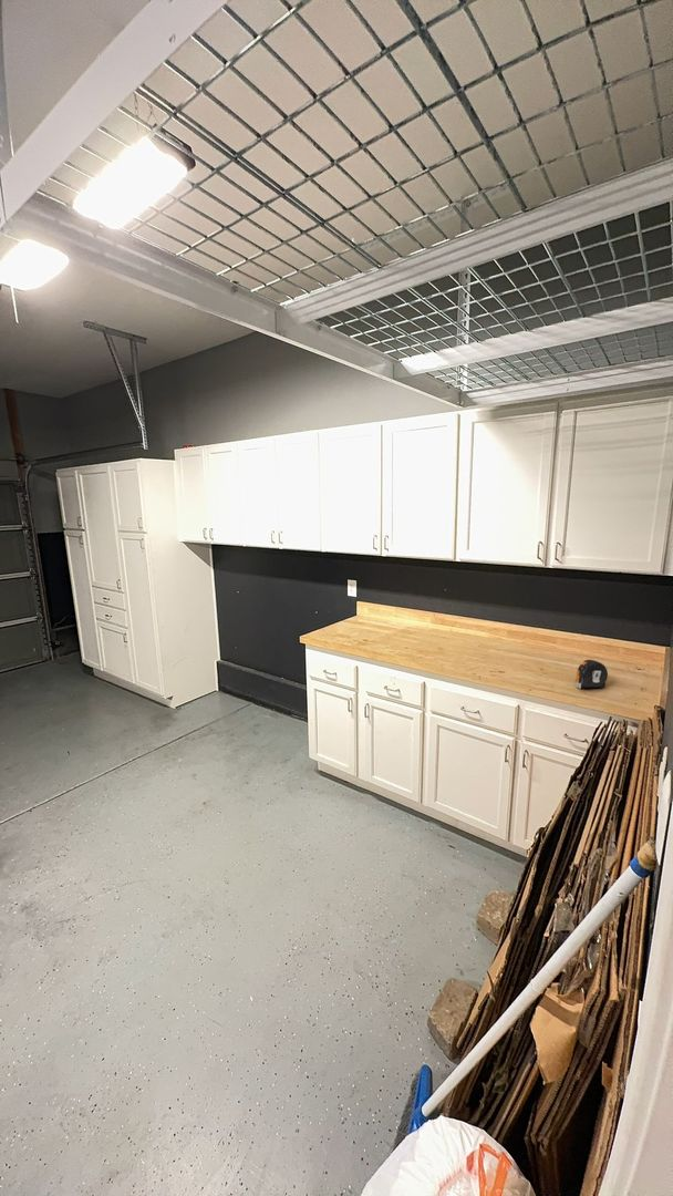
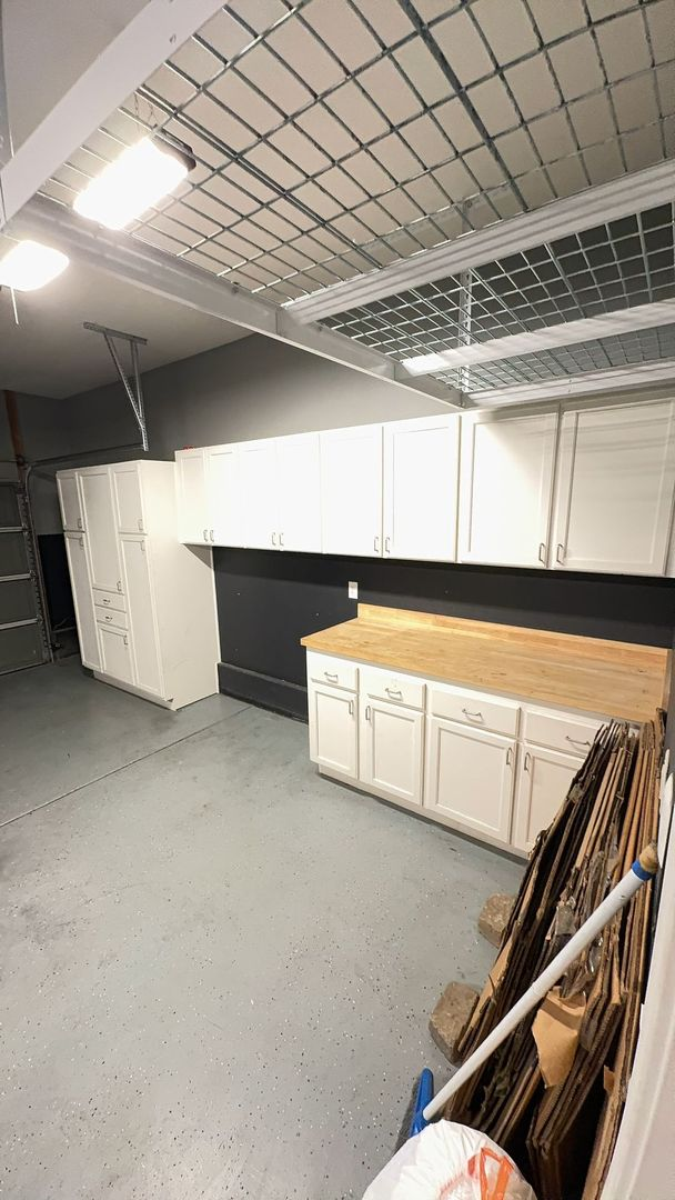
- tape measure [574,659,609,690]
